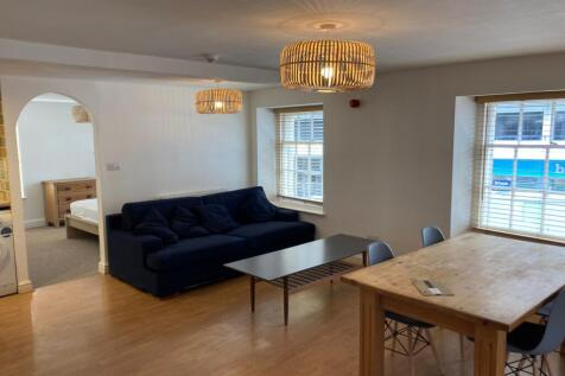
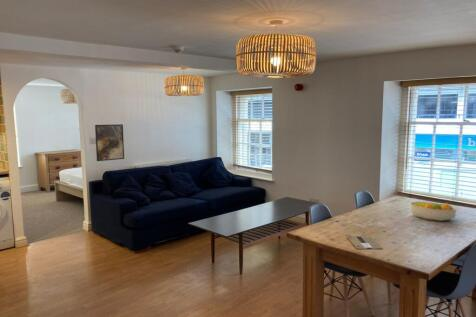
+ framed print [94,123,125,162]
+ fruit bowl [409,201,457,222]
